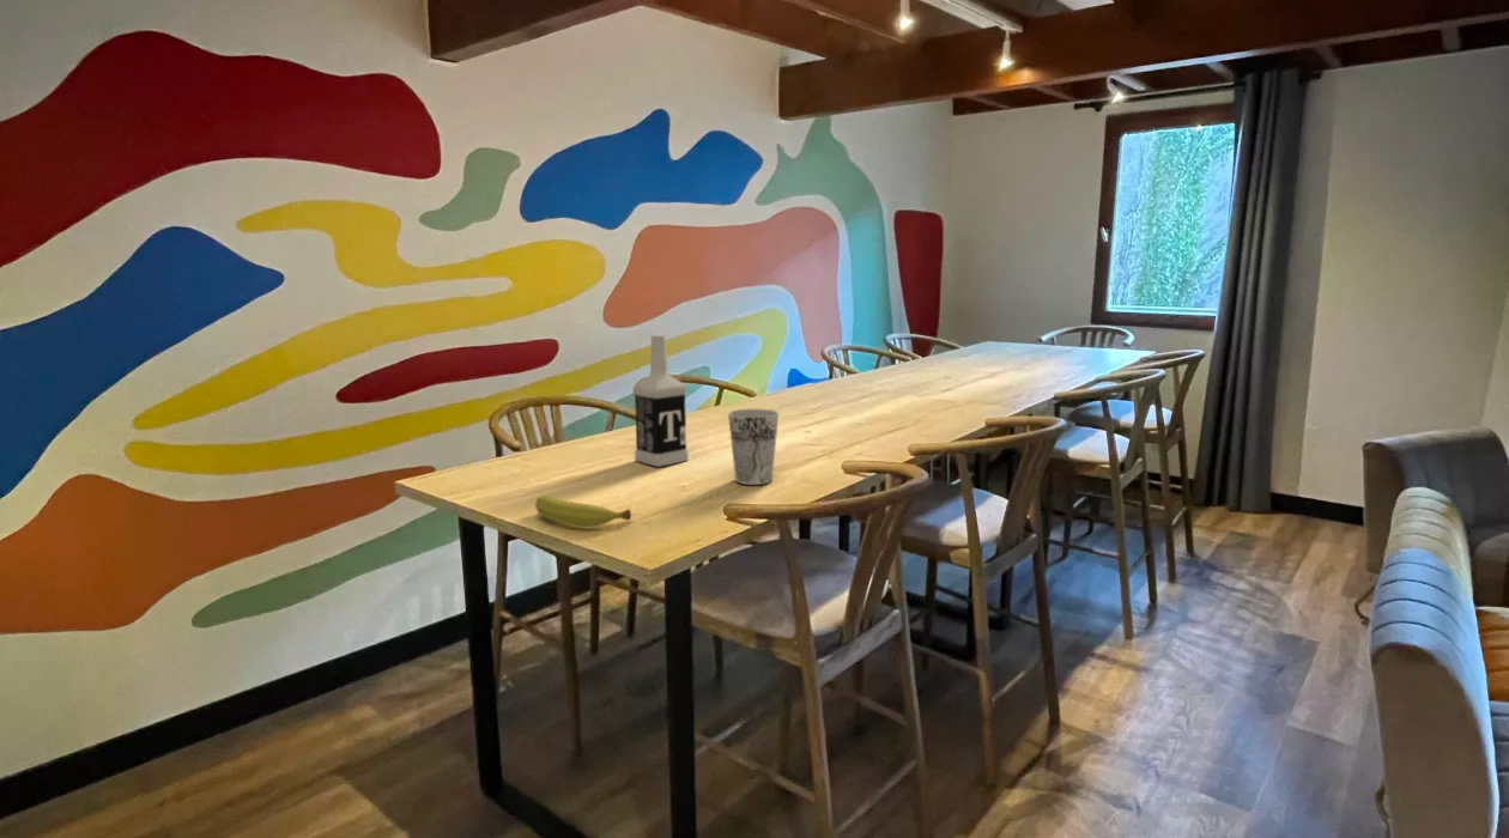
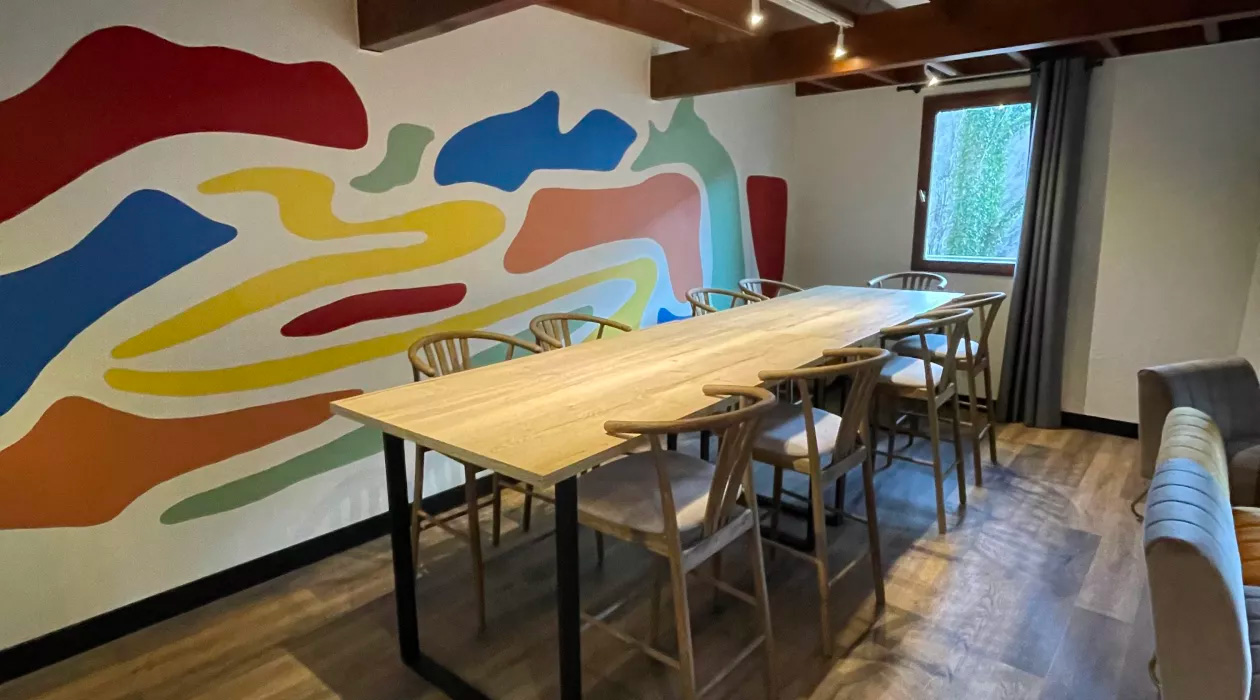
- cup [727,408,780,486]
- fruit [534,493,632,528]
- vodka [631,334,690,468]
